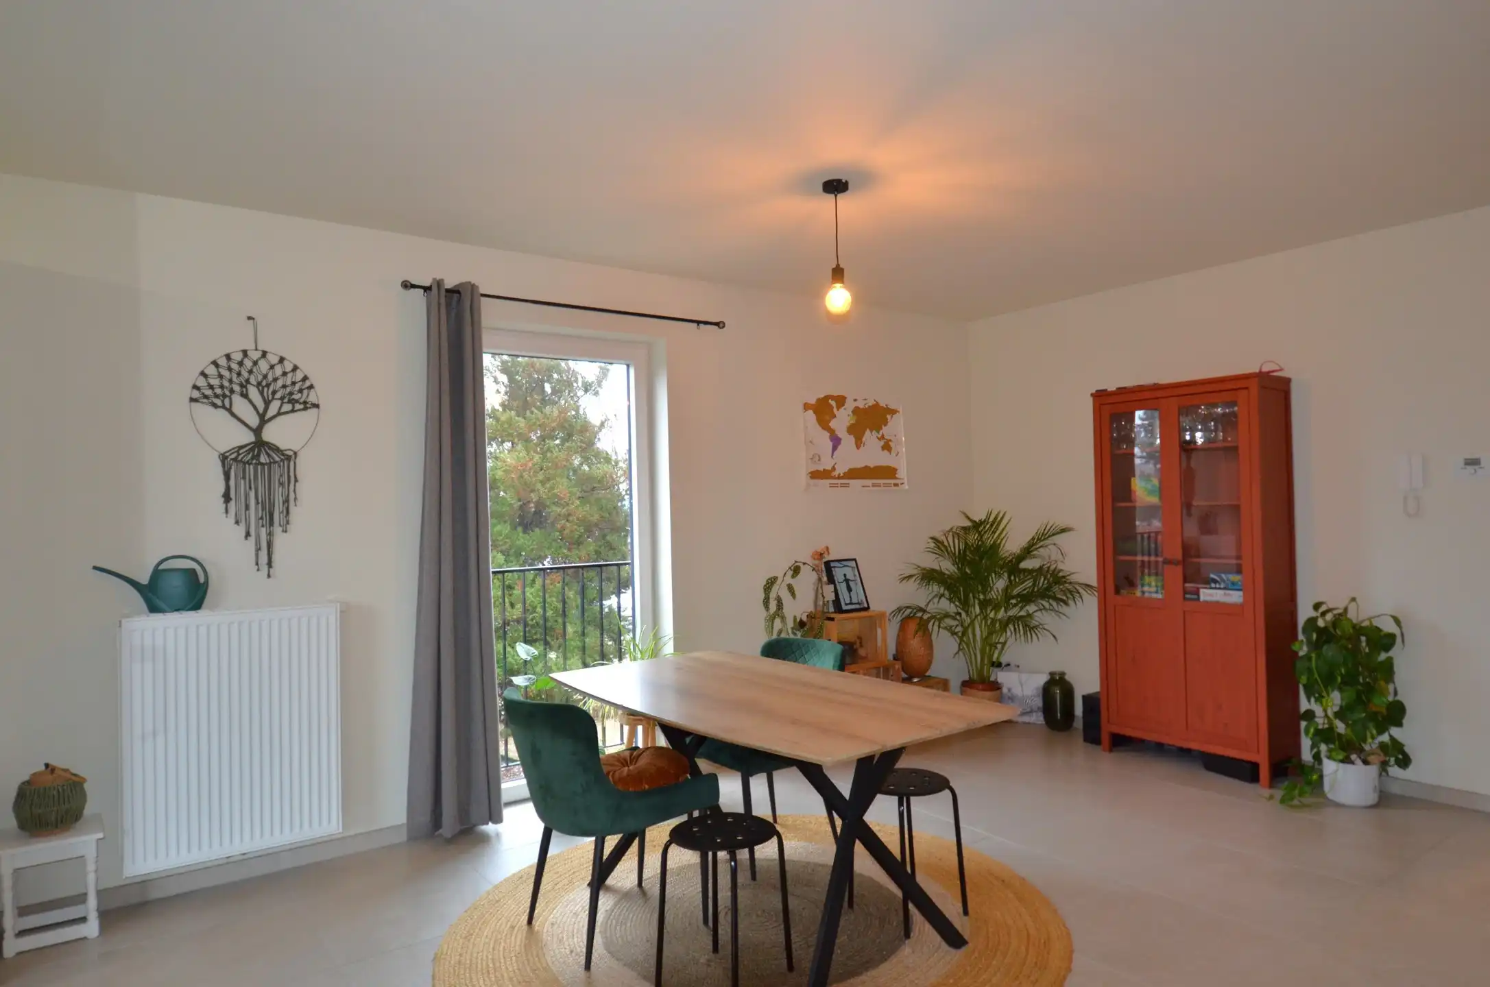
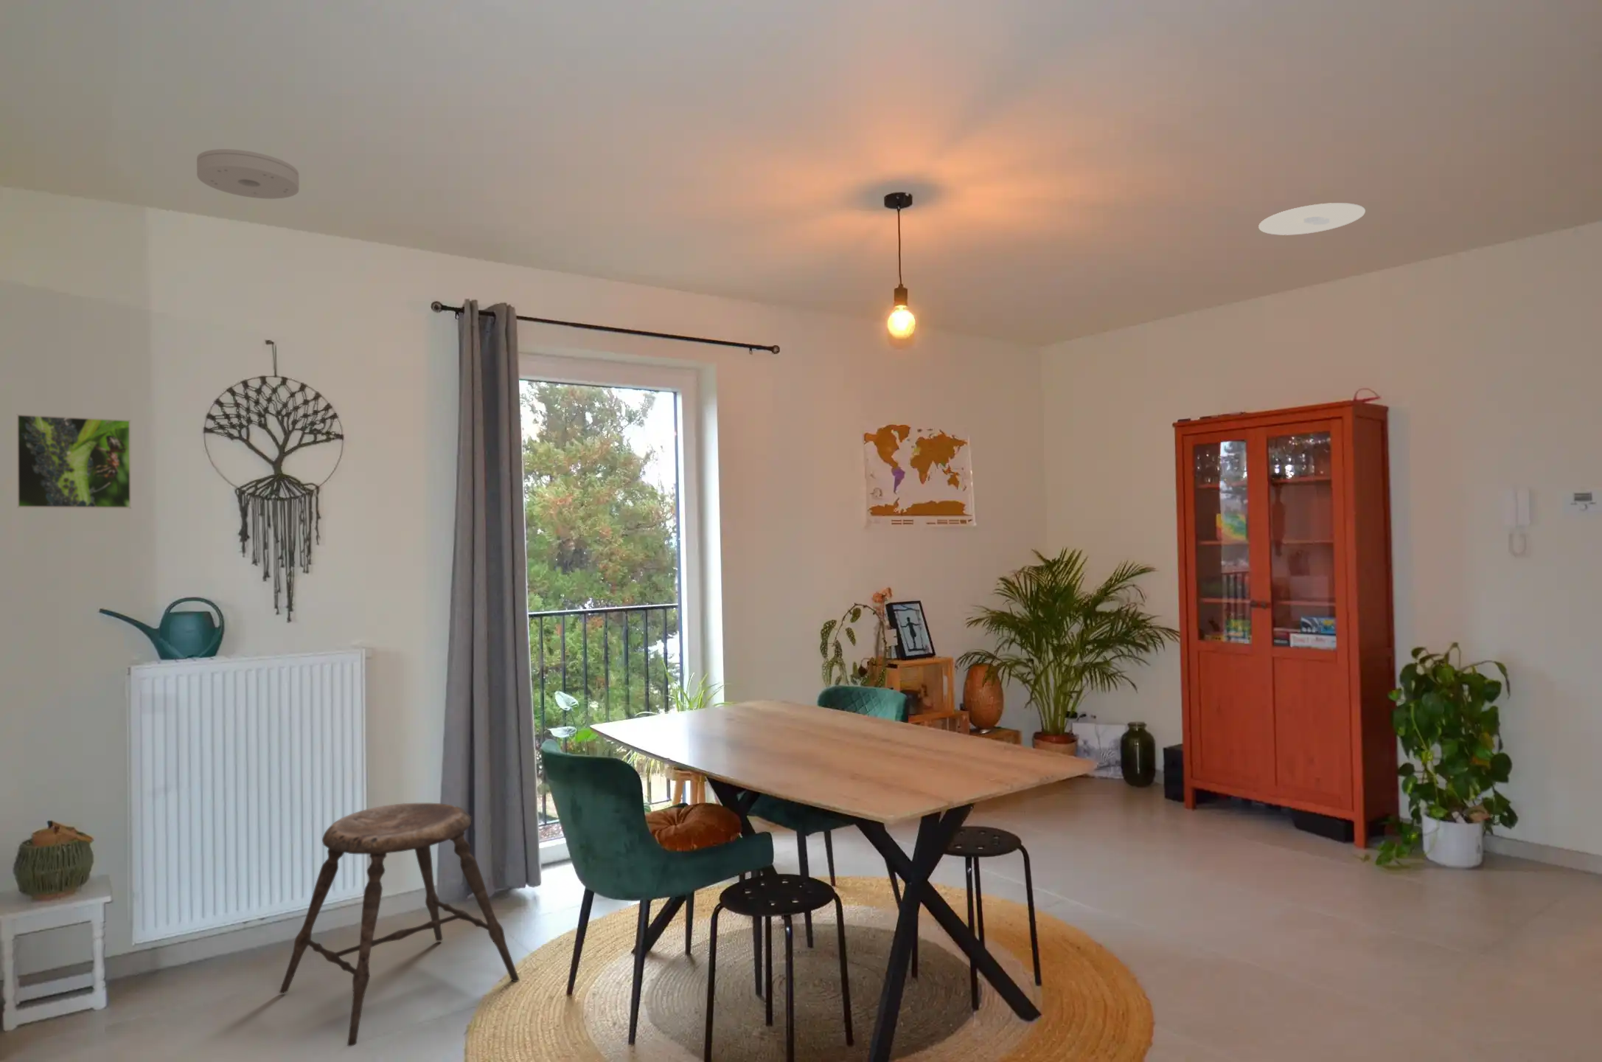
+ recessed light [1257,201,1366,236]
+ stool [278,802,520,1048]
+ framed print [15,414,132,510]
+ smoke detector [197,148,300,200]
